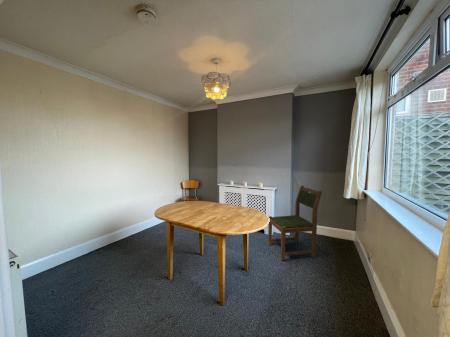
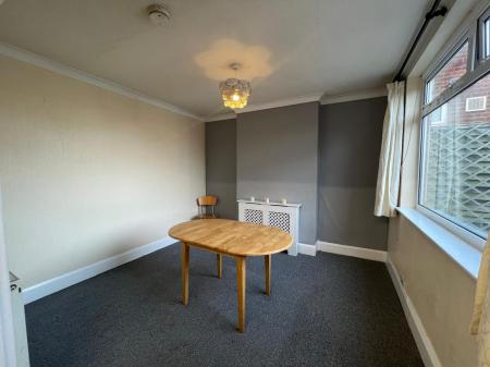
- dining chair [267,185,323,261]
